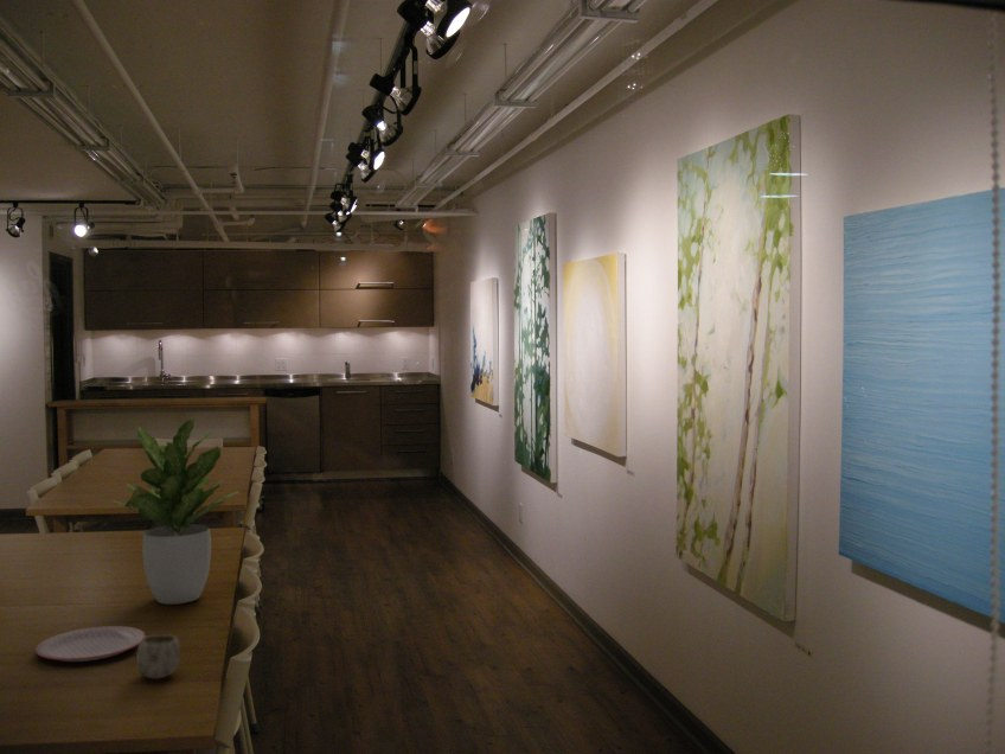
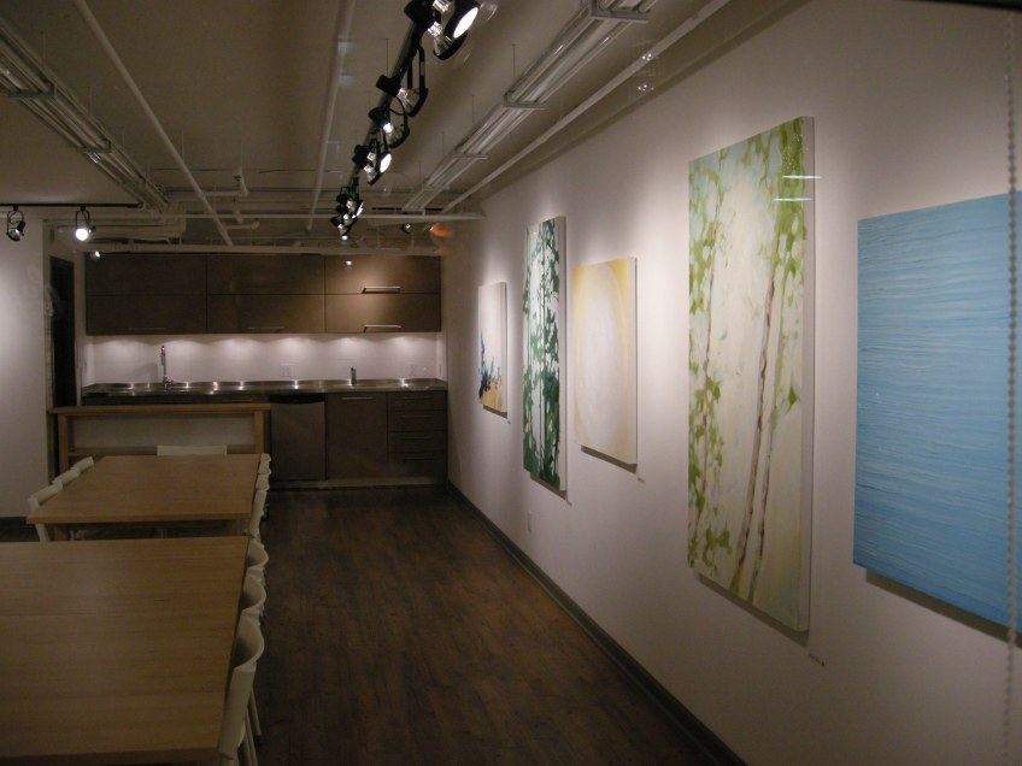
- mug [135,633,181,679]
- potted plant [111,417,239,606]
- plate [34,625,147,663]
